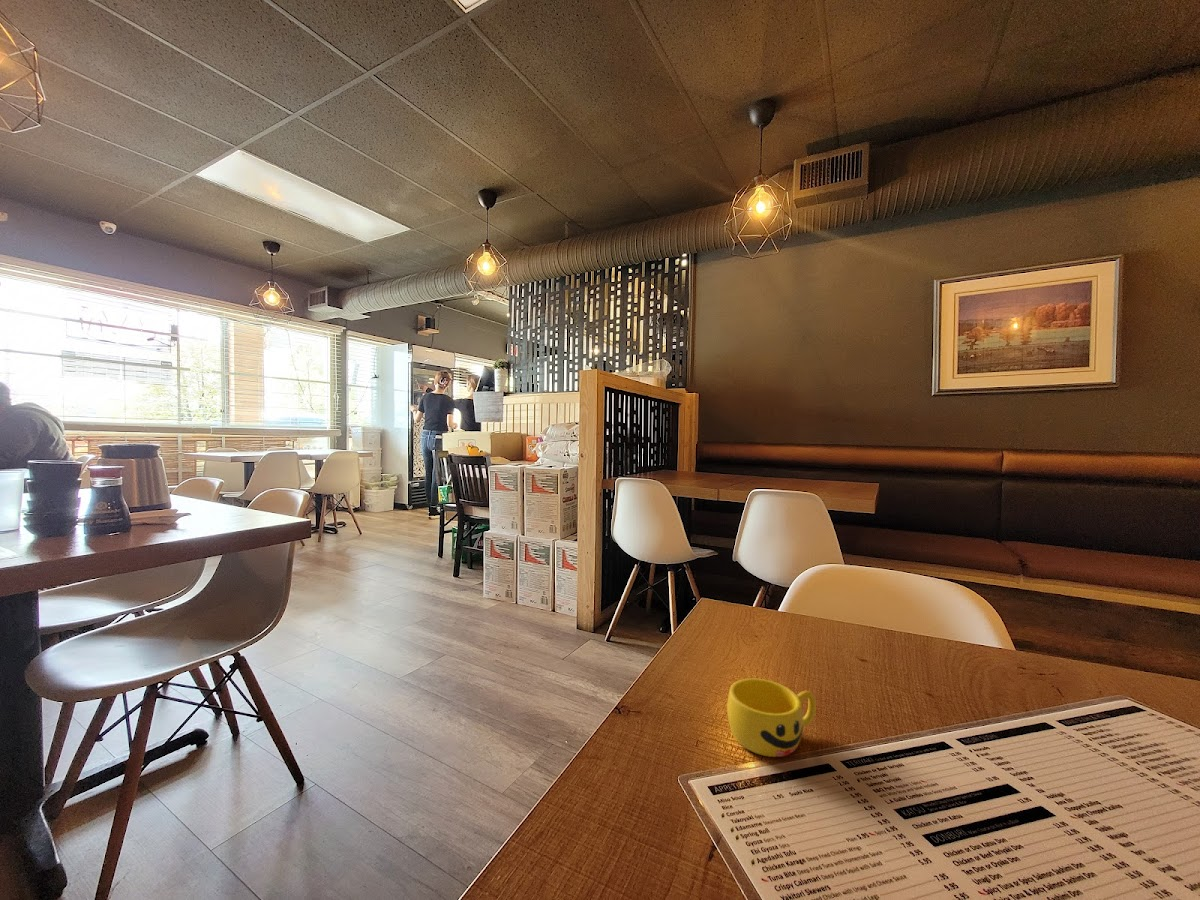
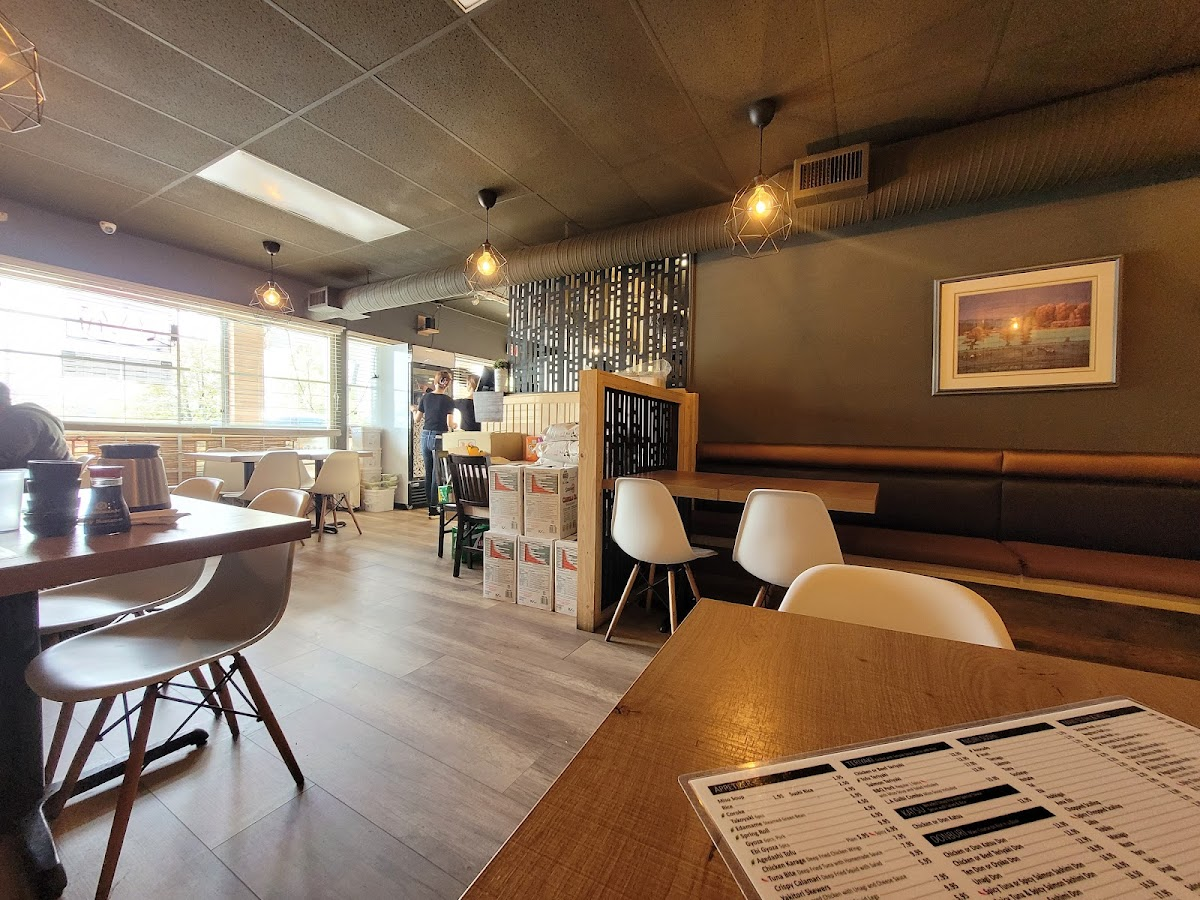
- cup [726,678,817,758]
